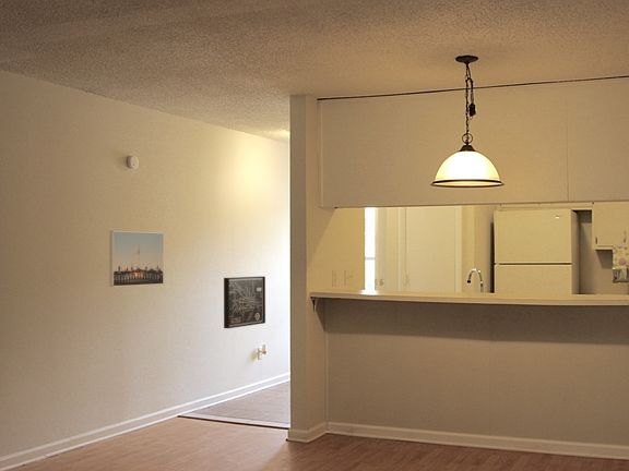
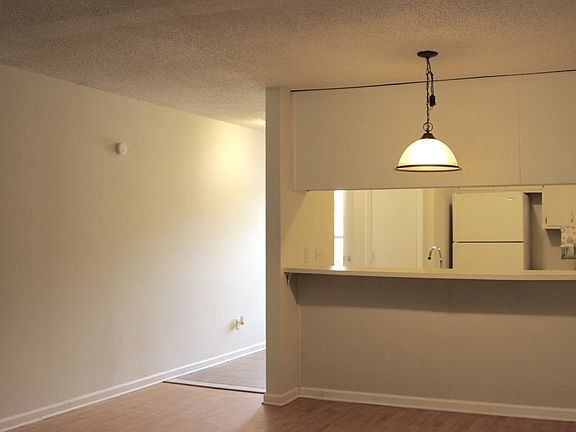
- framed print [109,230,165,288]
- wall art [223,275,266,329]
